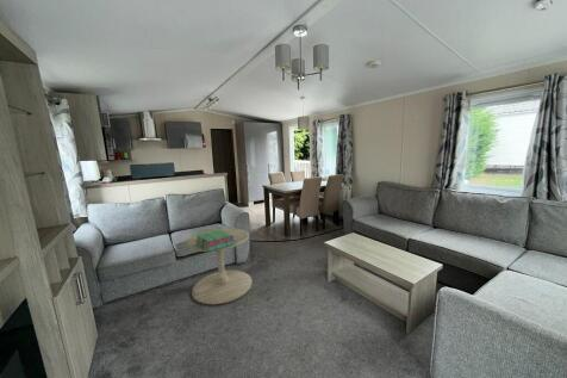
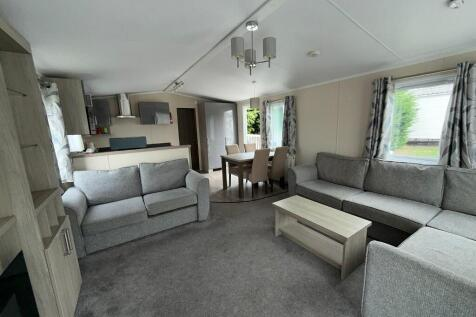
- side table [185,227,254,305]
- stack of books [195,228,236,253]
